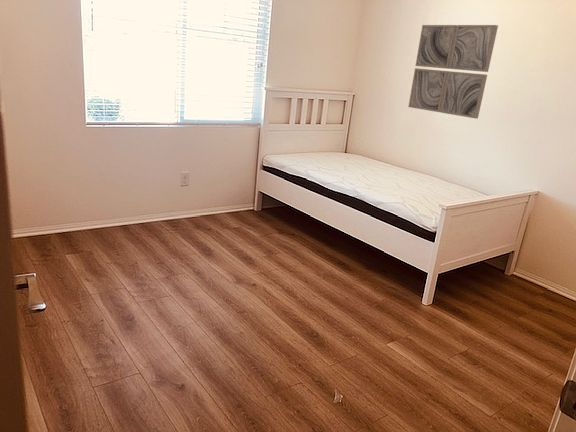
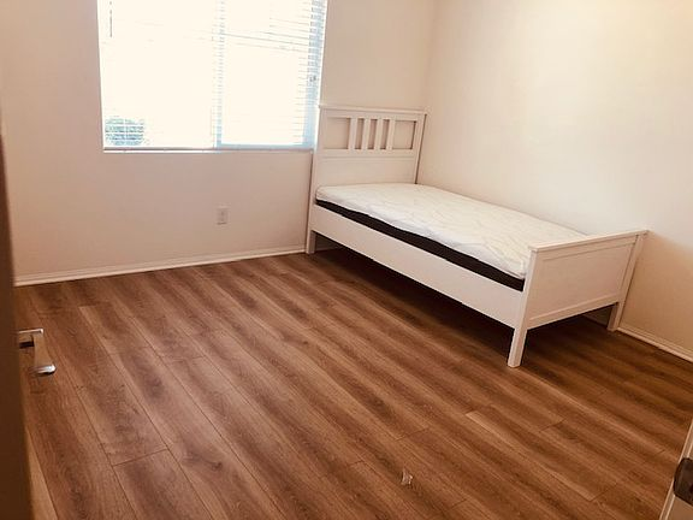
- wall art [408,24,499,120]
